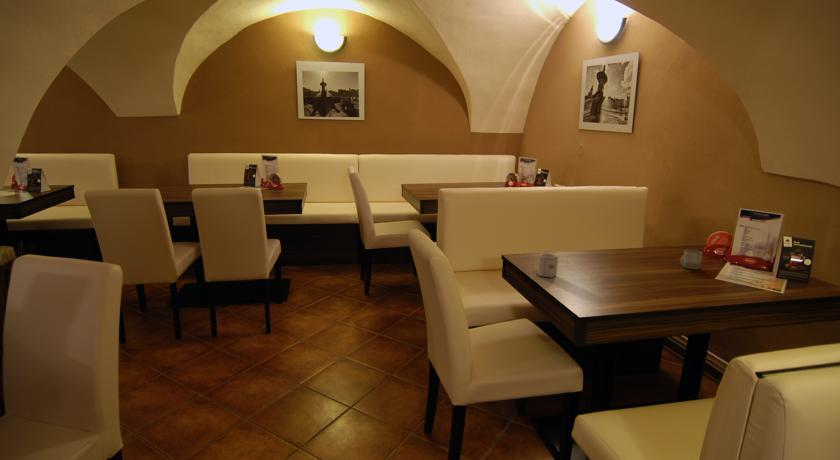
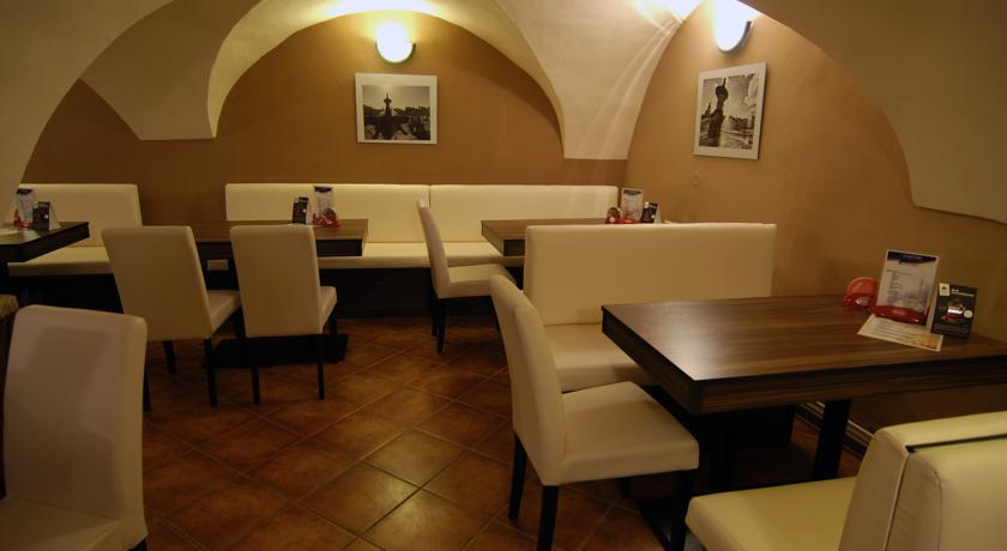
- cup [679,249,703,270]
- cup [536,252,559,278]
